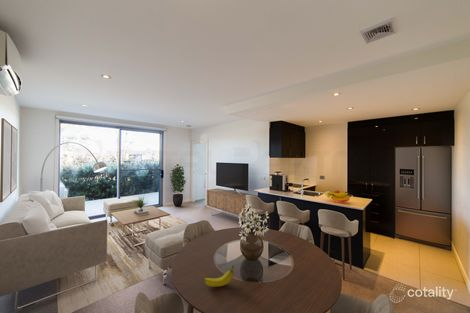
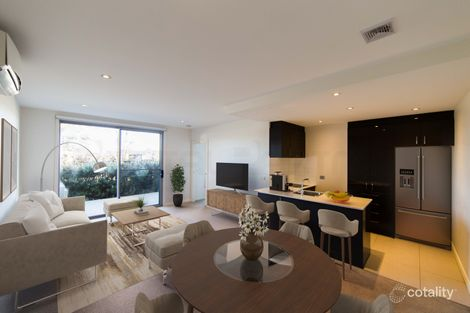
- fruit [203,264,235,288]
